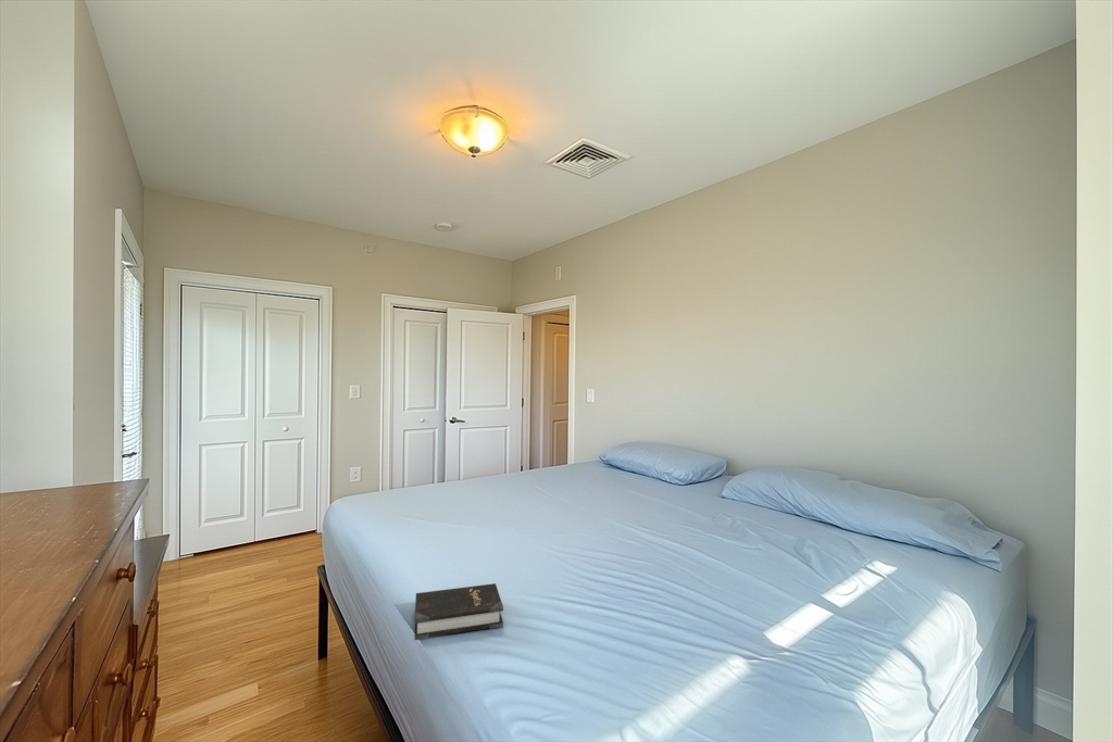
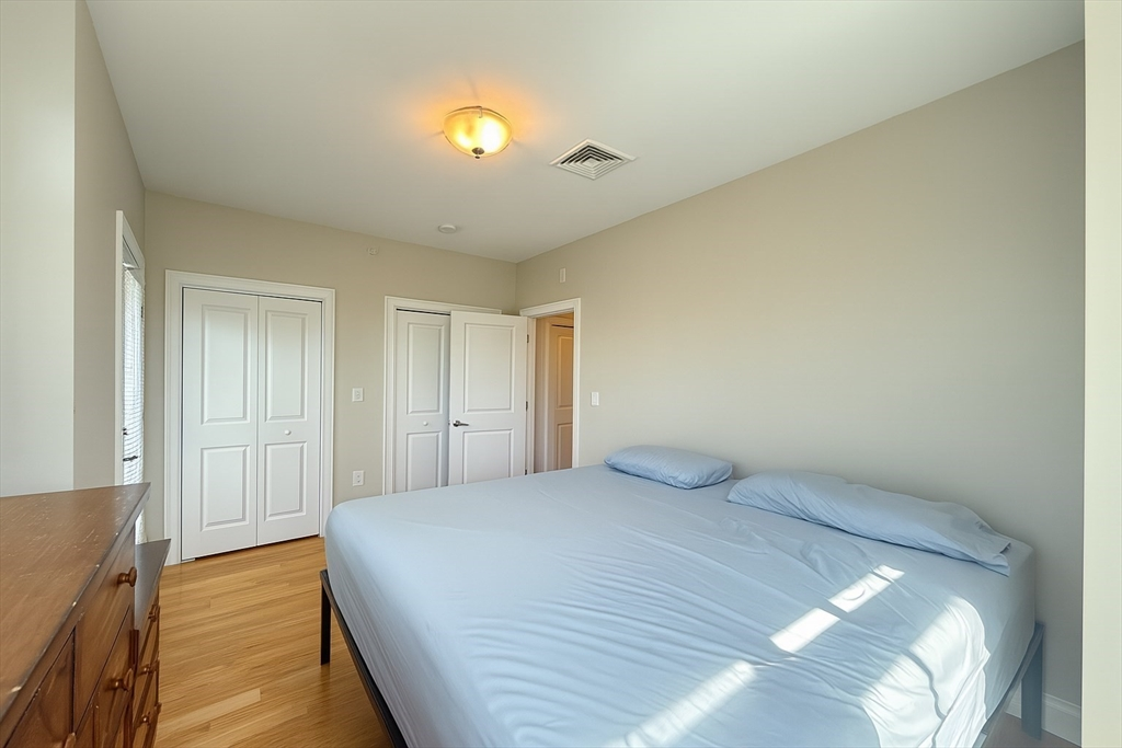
- hardback book [413,582,504,641]
